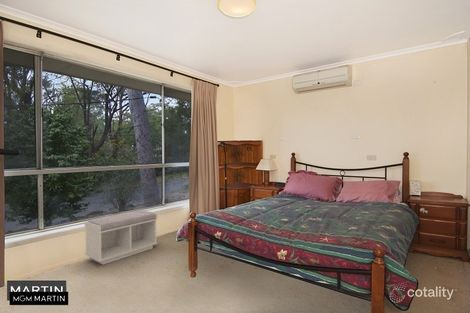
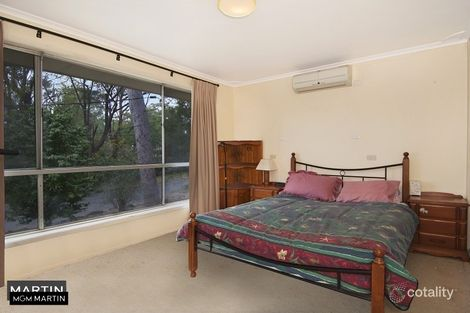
- bench [84,209,158,266]
